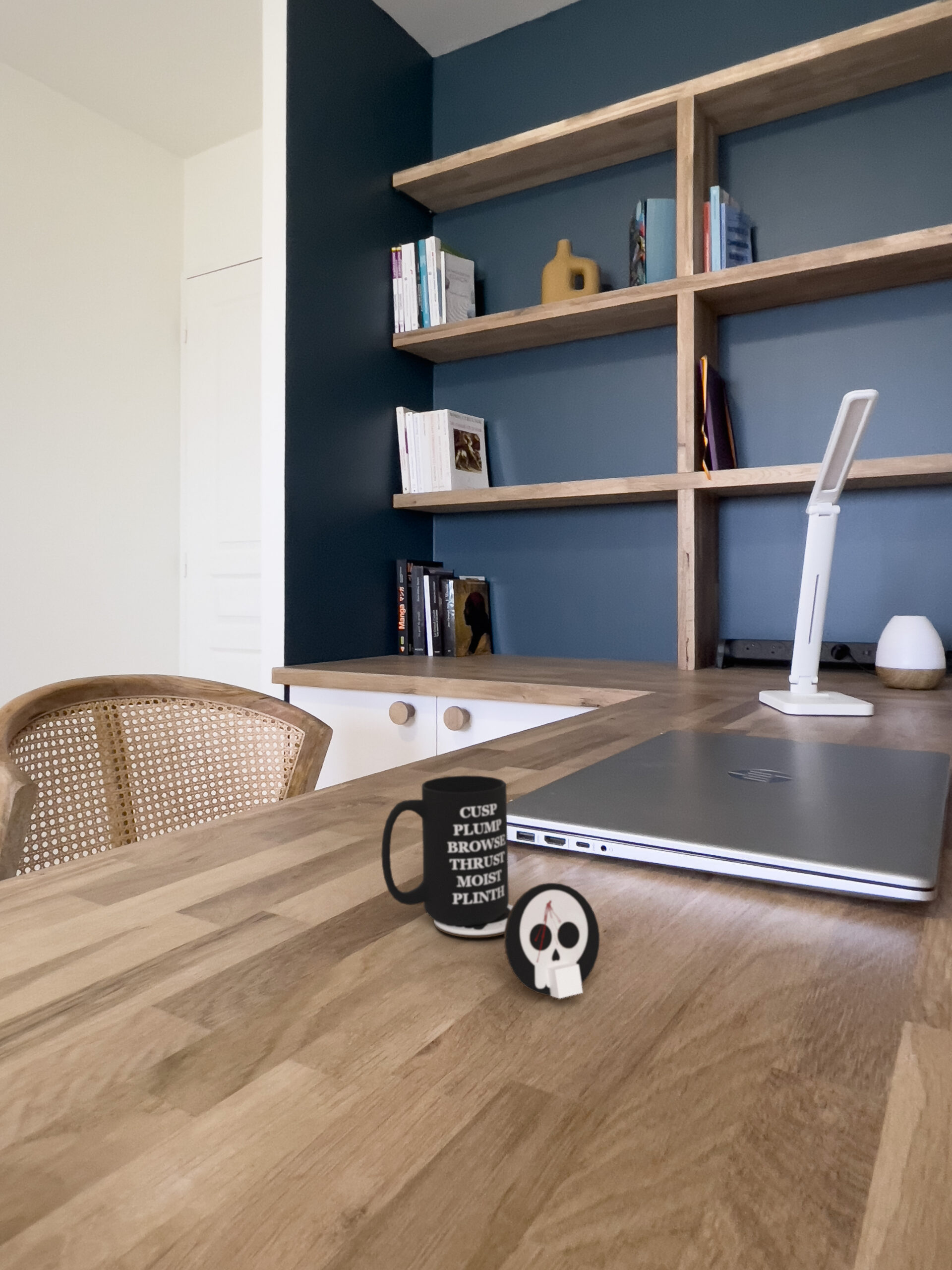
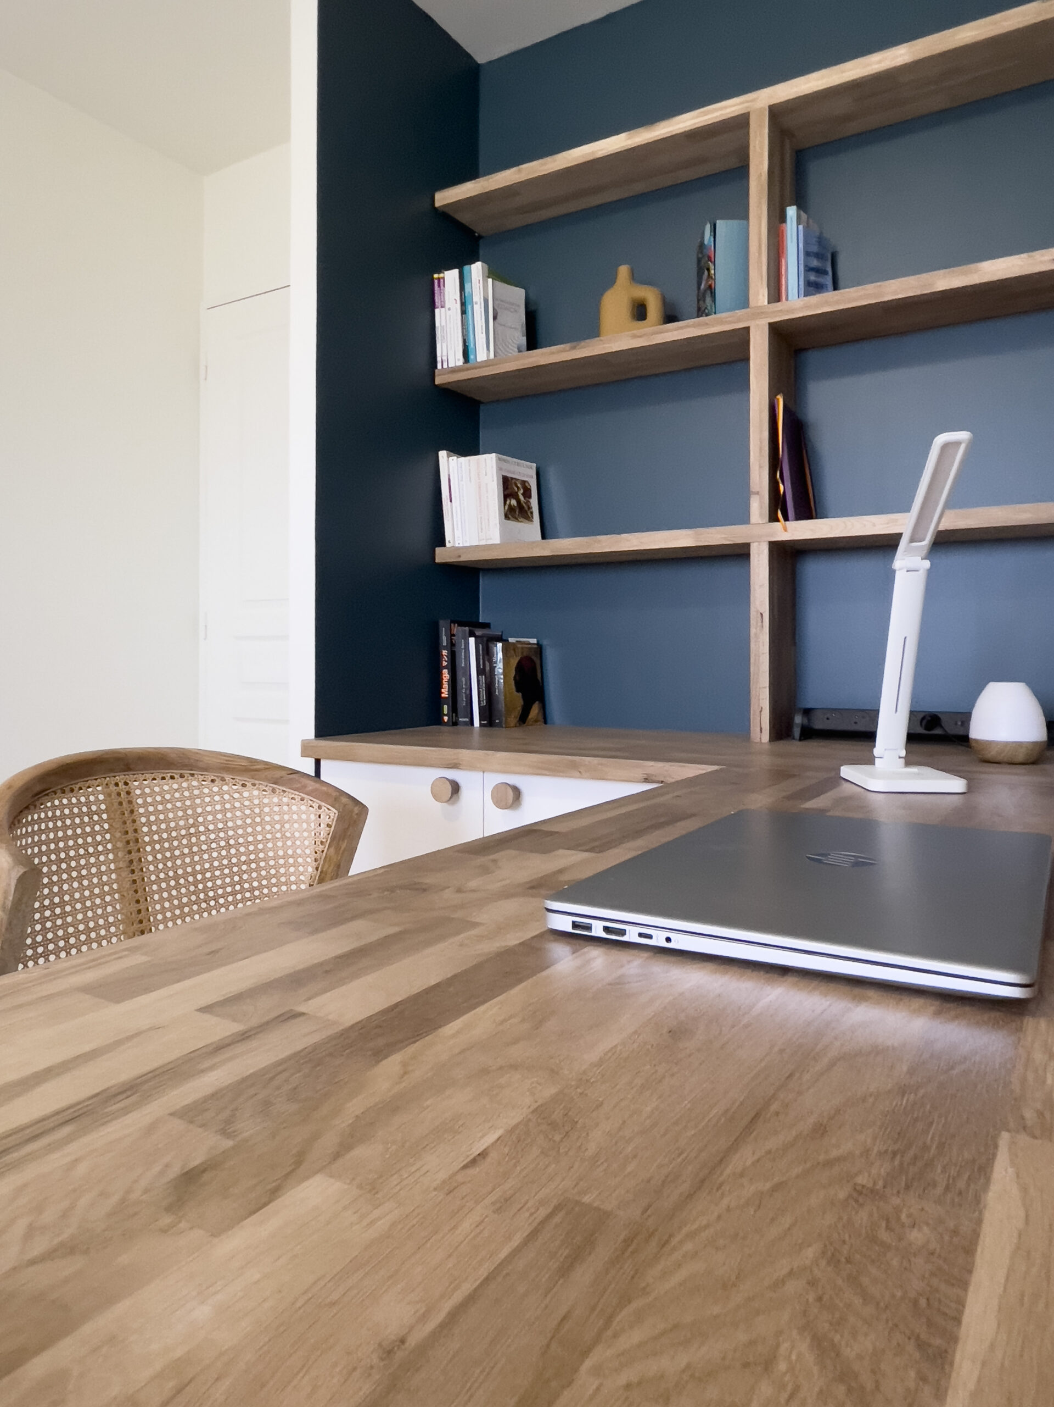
- mug [381,775,600,999]
